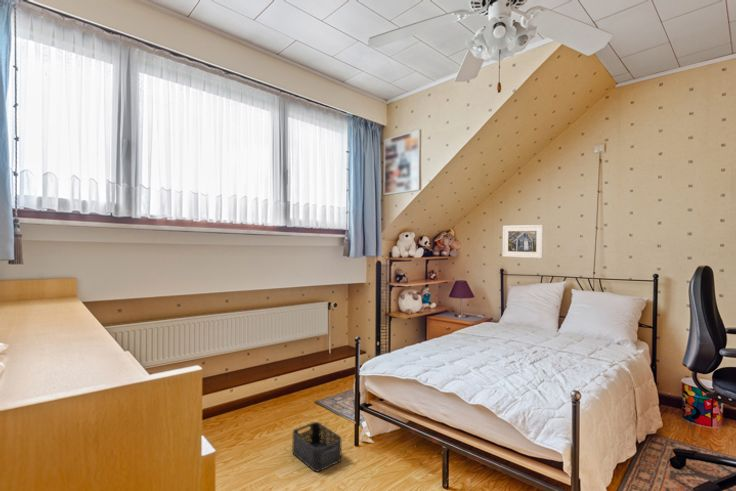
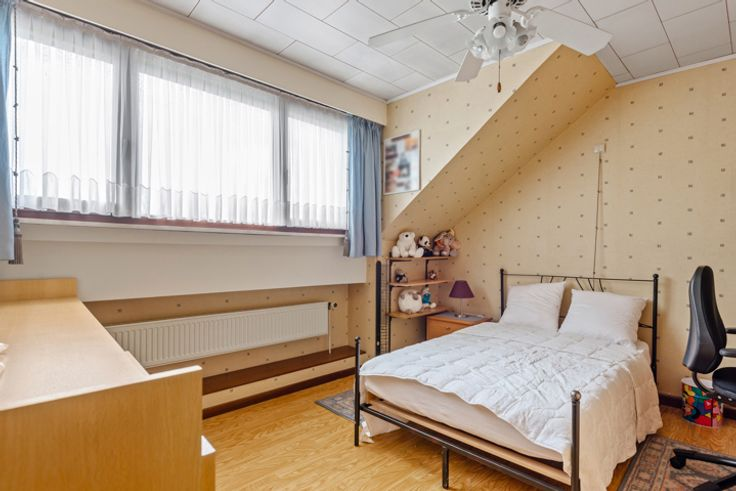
- storage bin [291,421,343,473]
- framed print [502,224,544,259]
